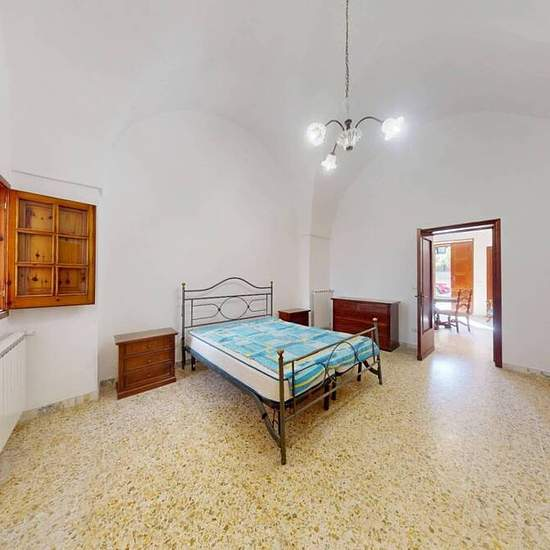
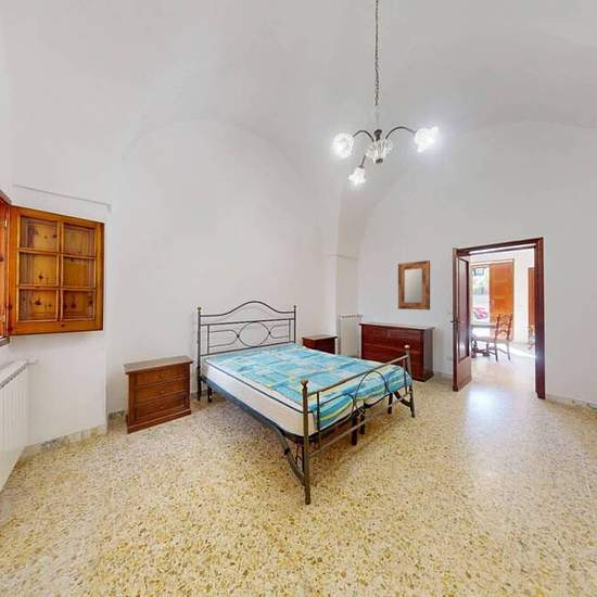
+ home mirror [397,259,431,310]
